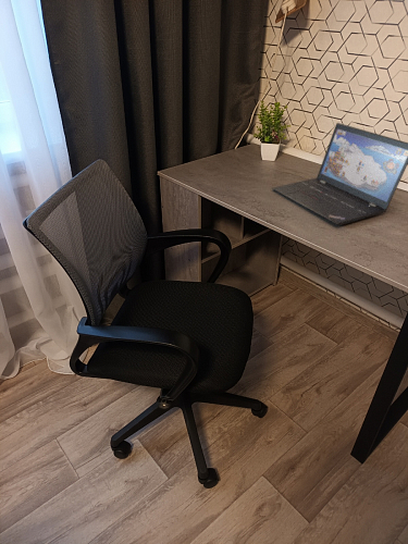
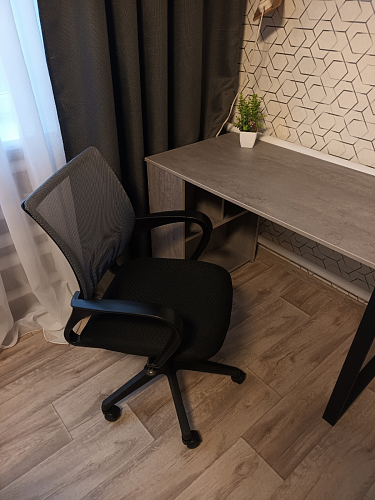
- laptop [271,122,408,226]
